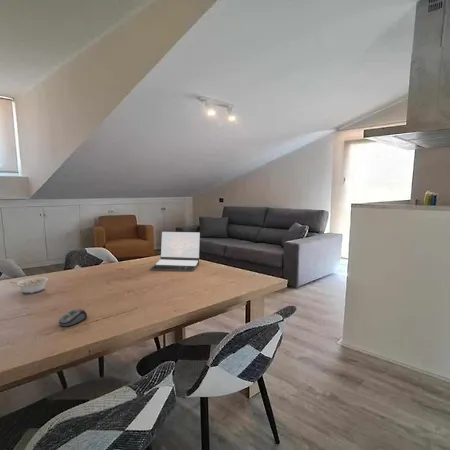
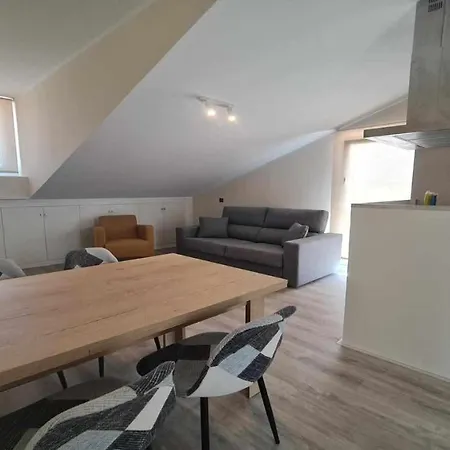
- laptop [149,230,201,273]
- computer mouse [58,308,88,328]
- legume [9,276,49,295]
